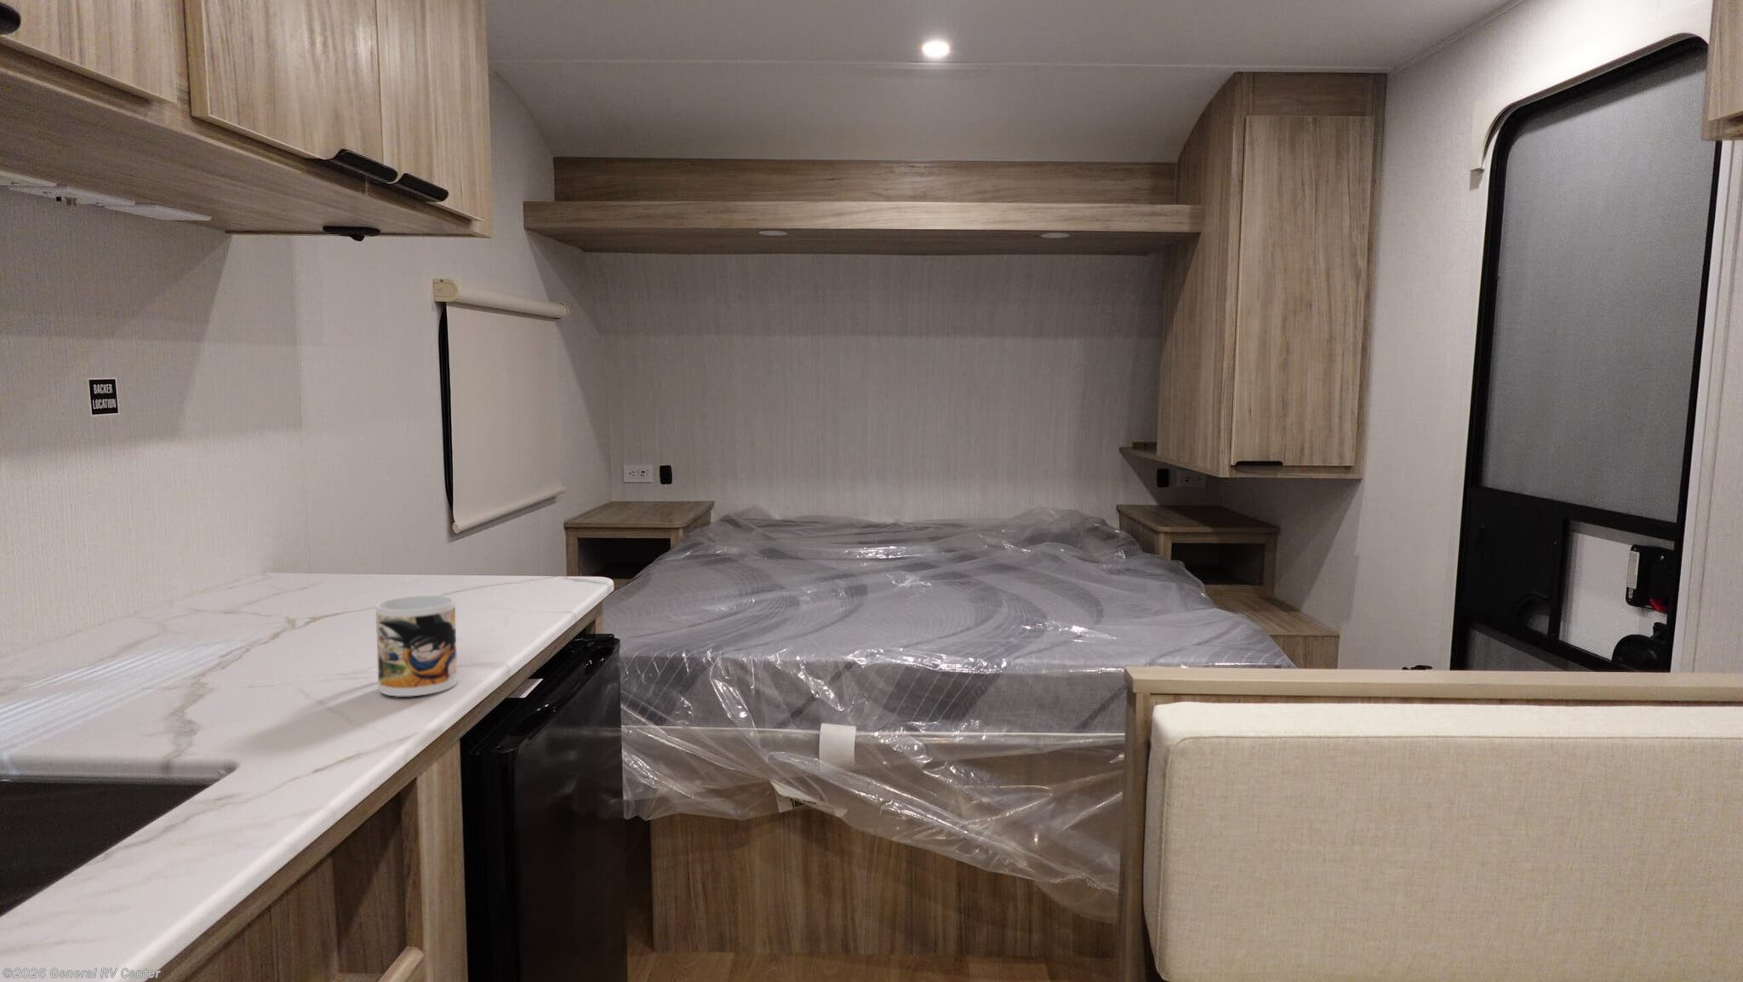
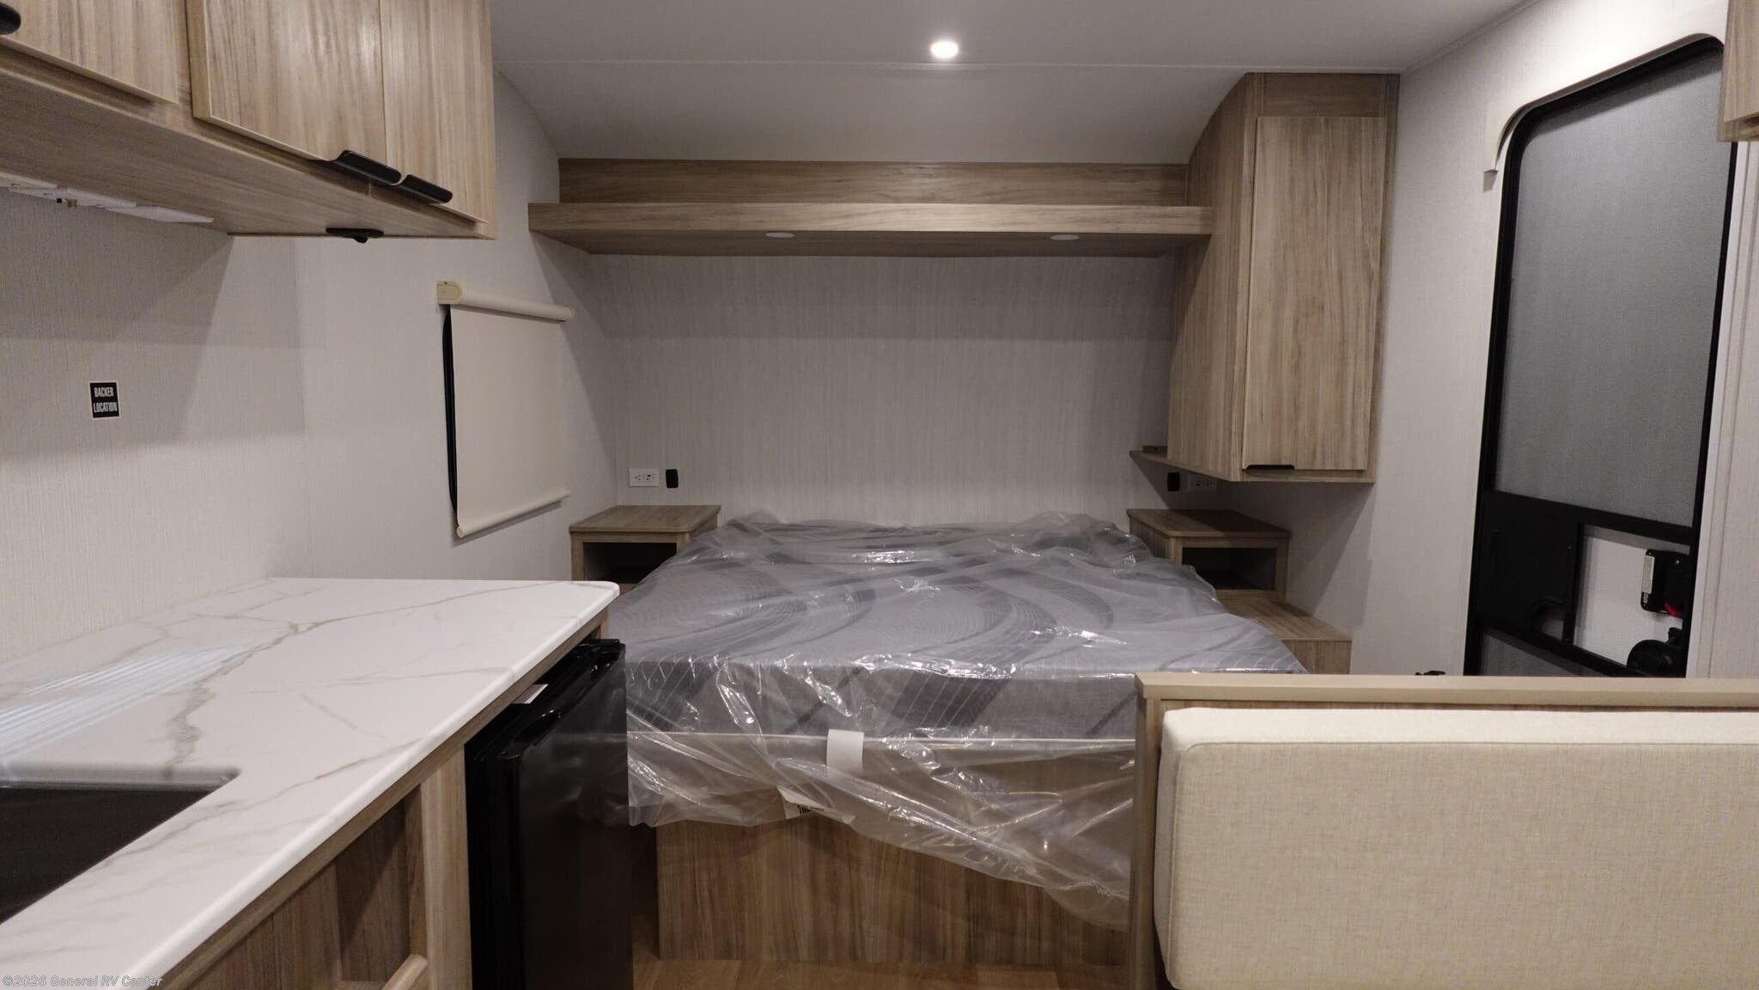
- mug [375,594,457,697]
